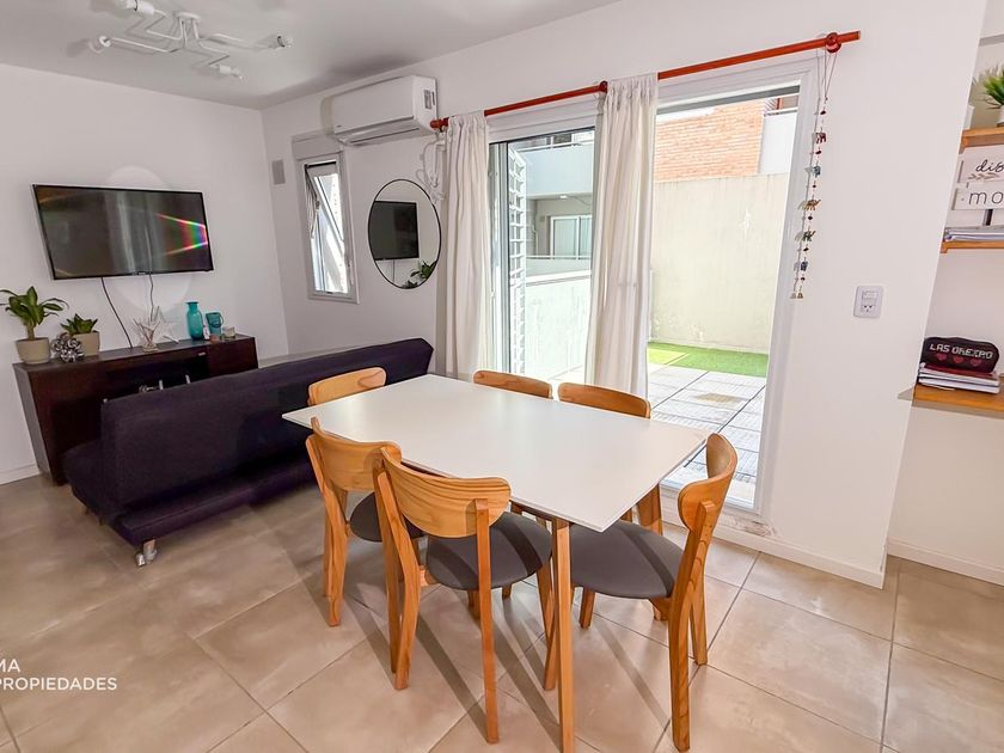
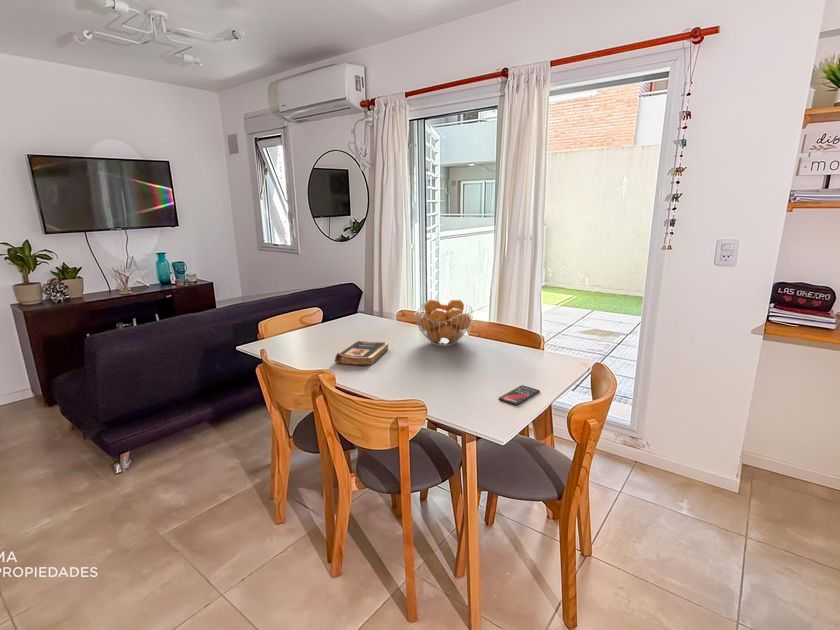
+ smartphone [498,384,541,406]
+ book [334,339,389,366]
+ fruit basket [413,298,474,347]
